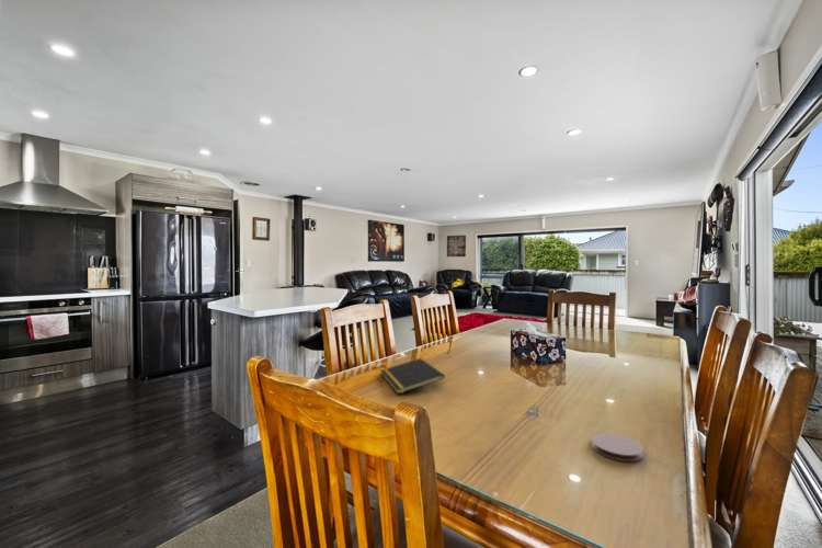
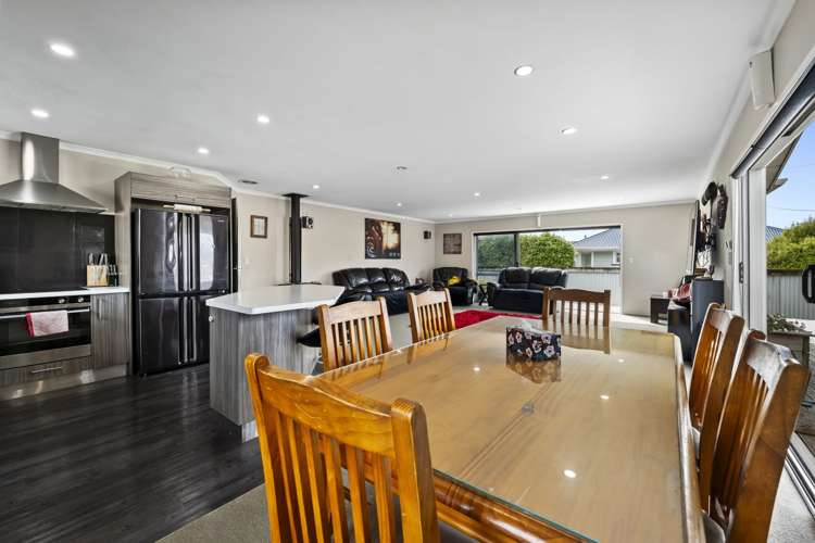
- notepad [379,357,446,395]
- coaster [591,432,644,463]
